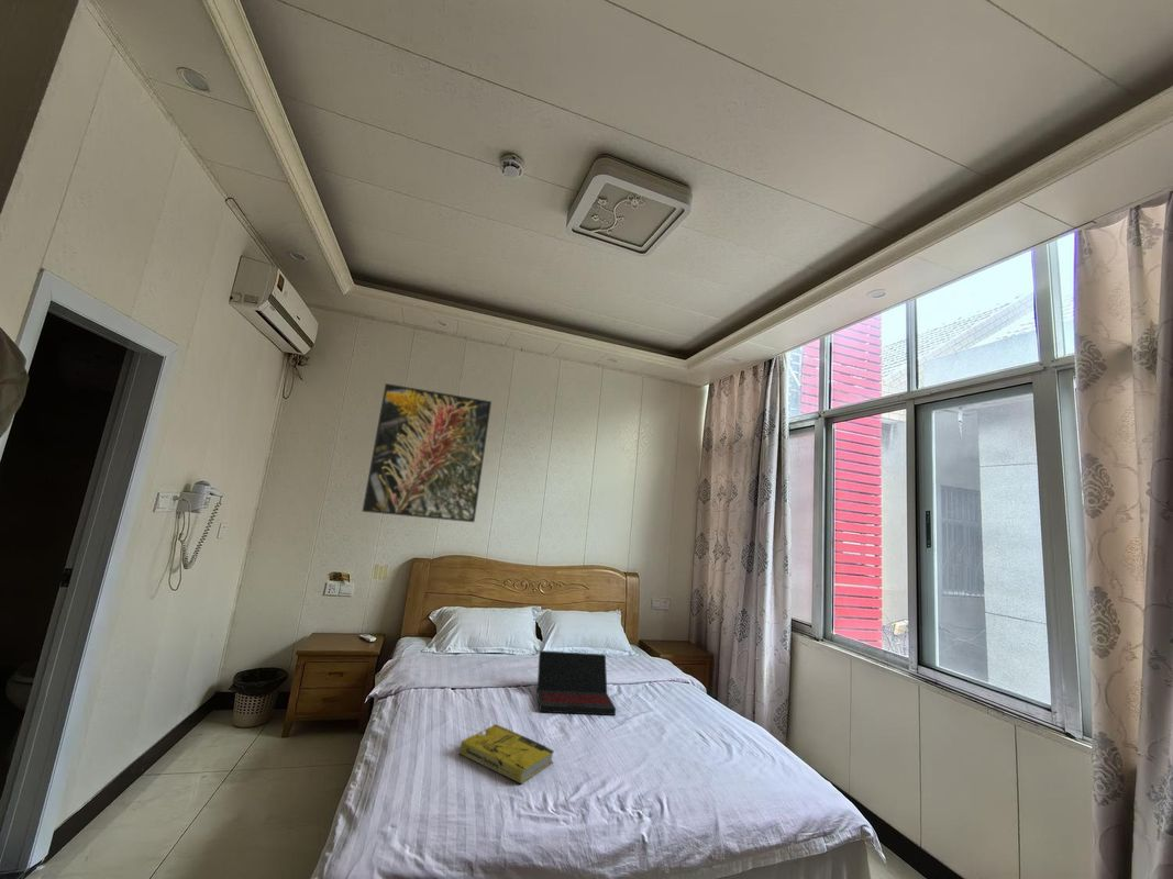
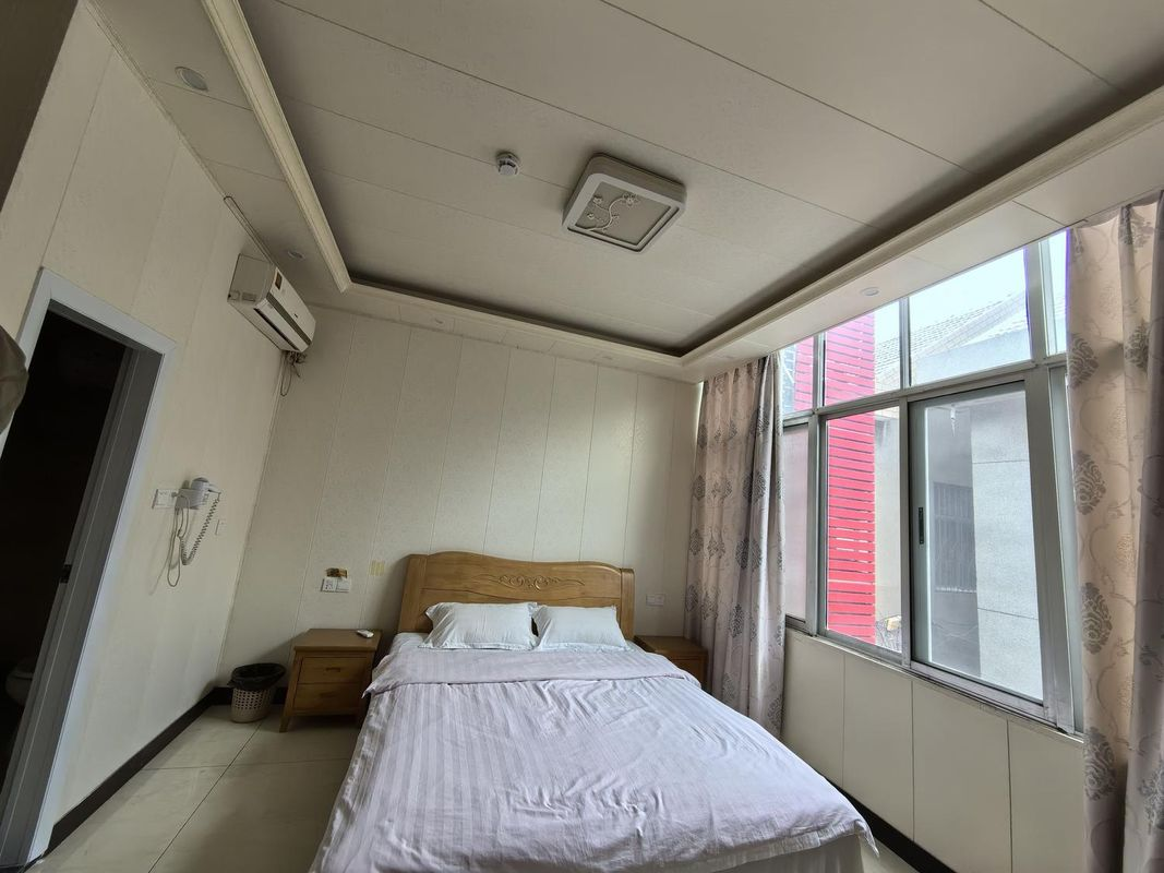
- book [458,723,555,785]
- laptop [535,649,617,716]
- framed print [362,382,493,523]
